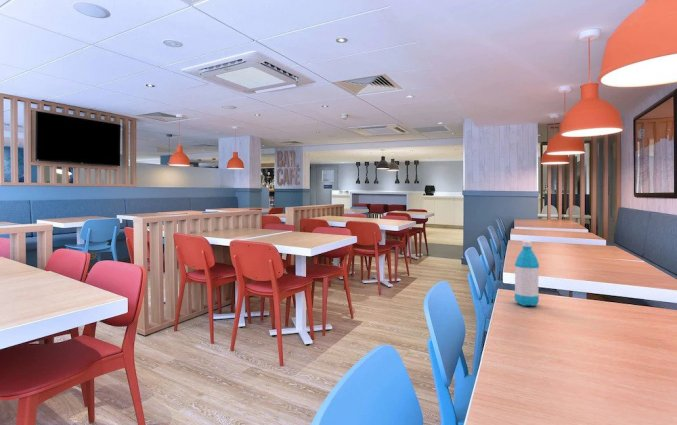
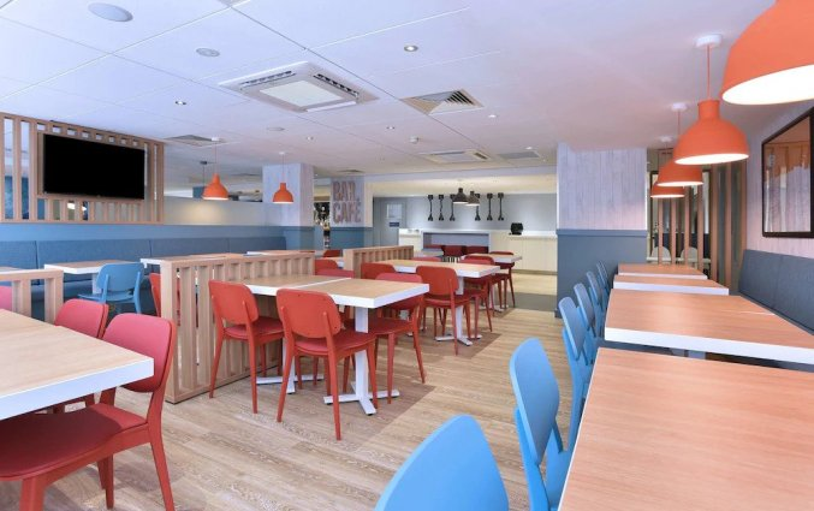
- water bottle [513,240,540,307]
